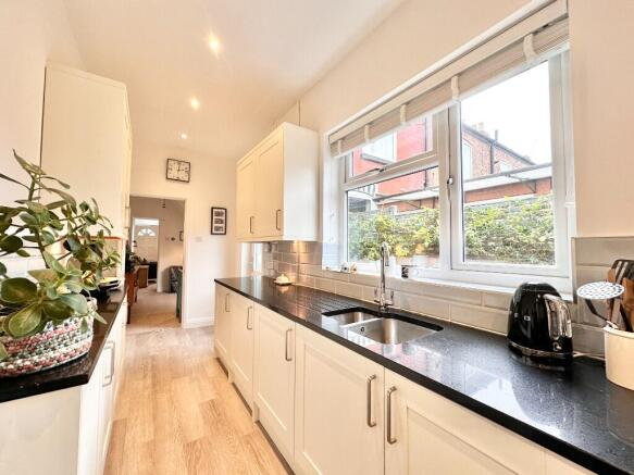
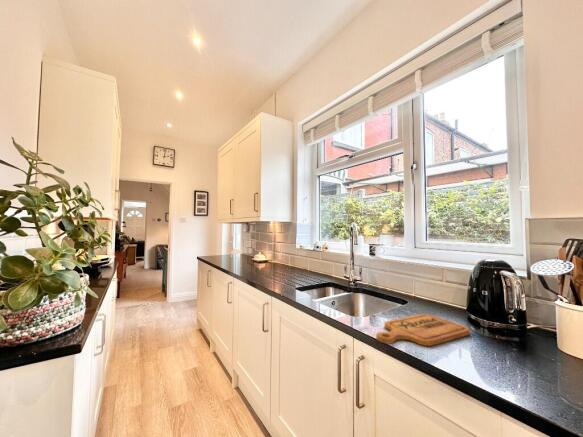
+ cutting board [375,313,471,347]
